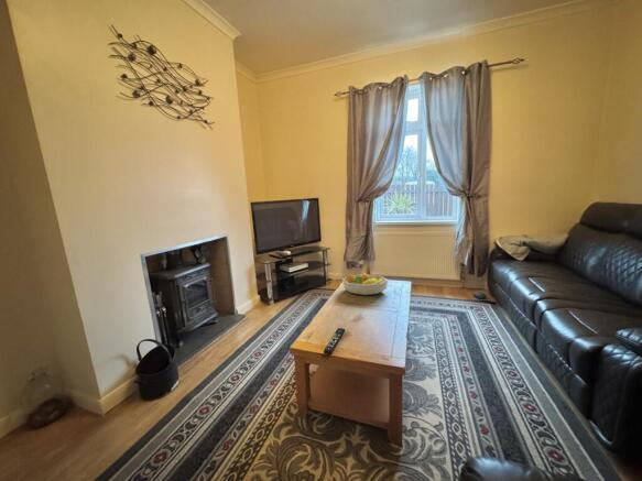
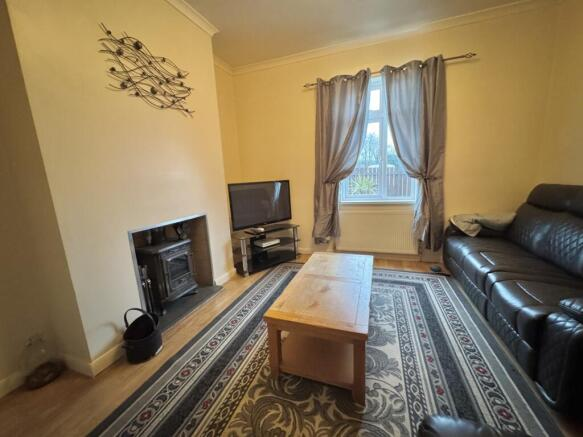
- remote control [323,327,346,354]
- fruit bowl [341,272,389,296]
